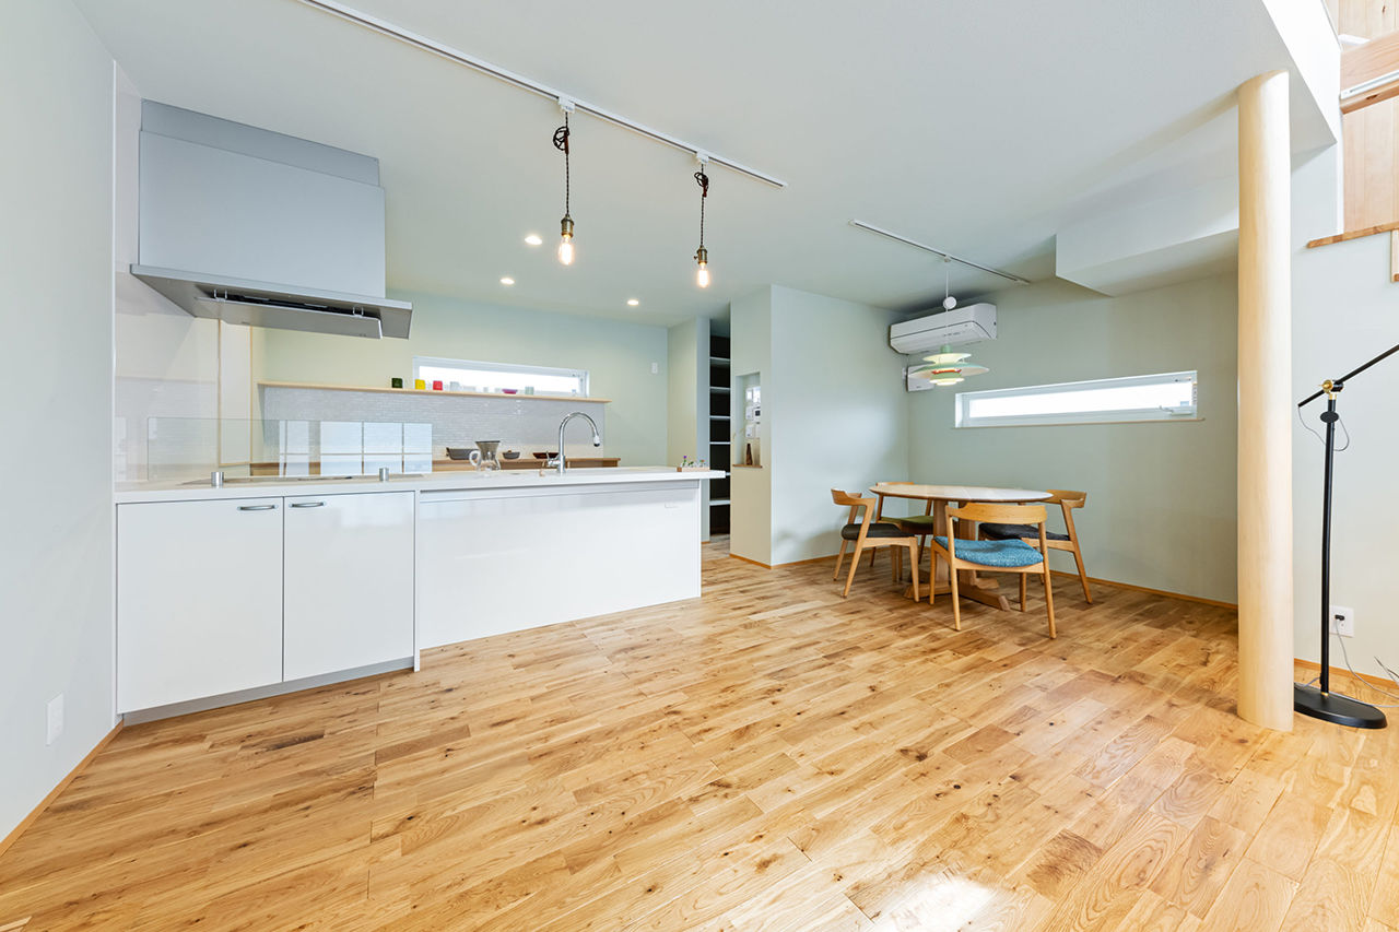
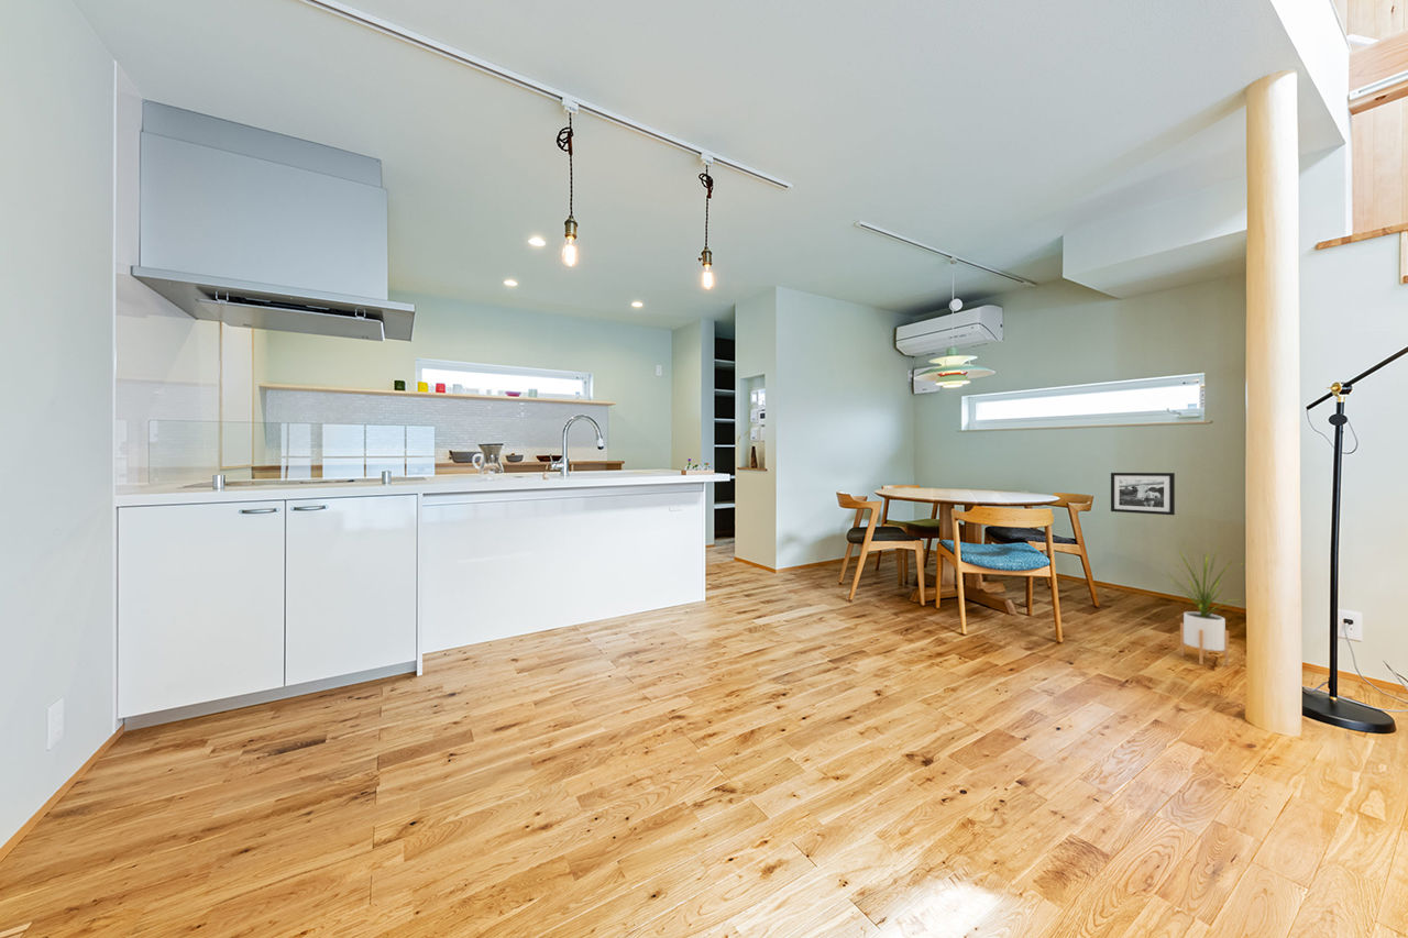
+ picture frame [1110,472,1176,516]
+ house plant [1166,542,1246,667]
